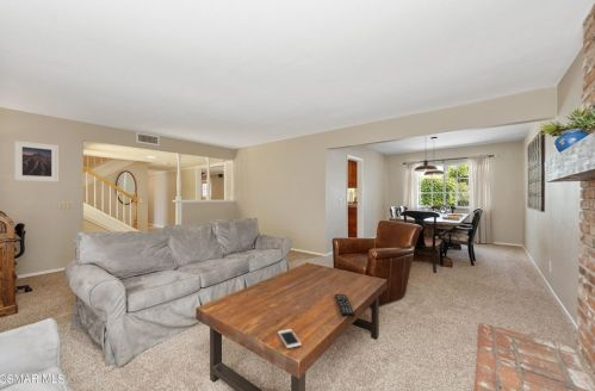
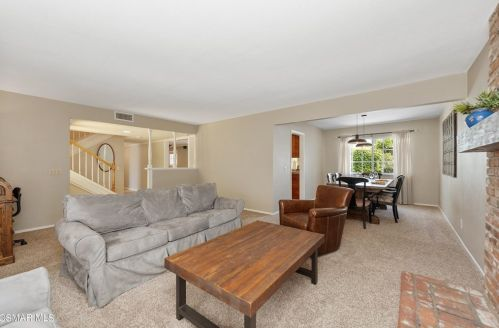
- remote control [334,293,355,317]
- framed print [13,139,60,182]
- cell phone [277,328,303,349]
